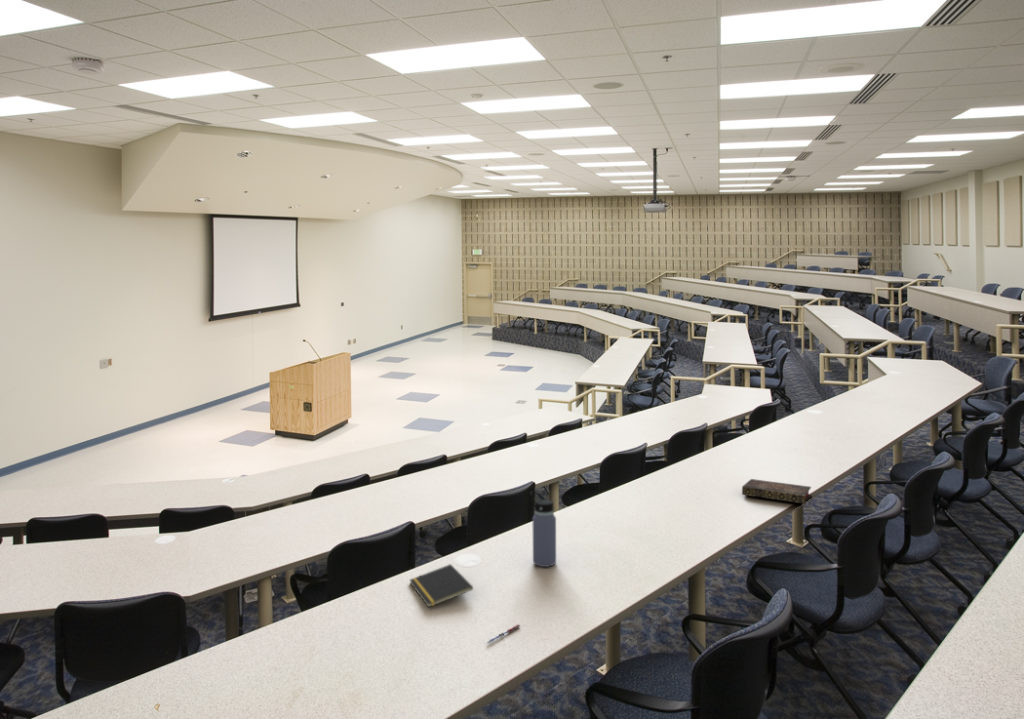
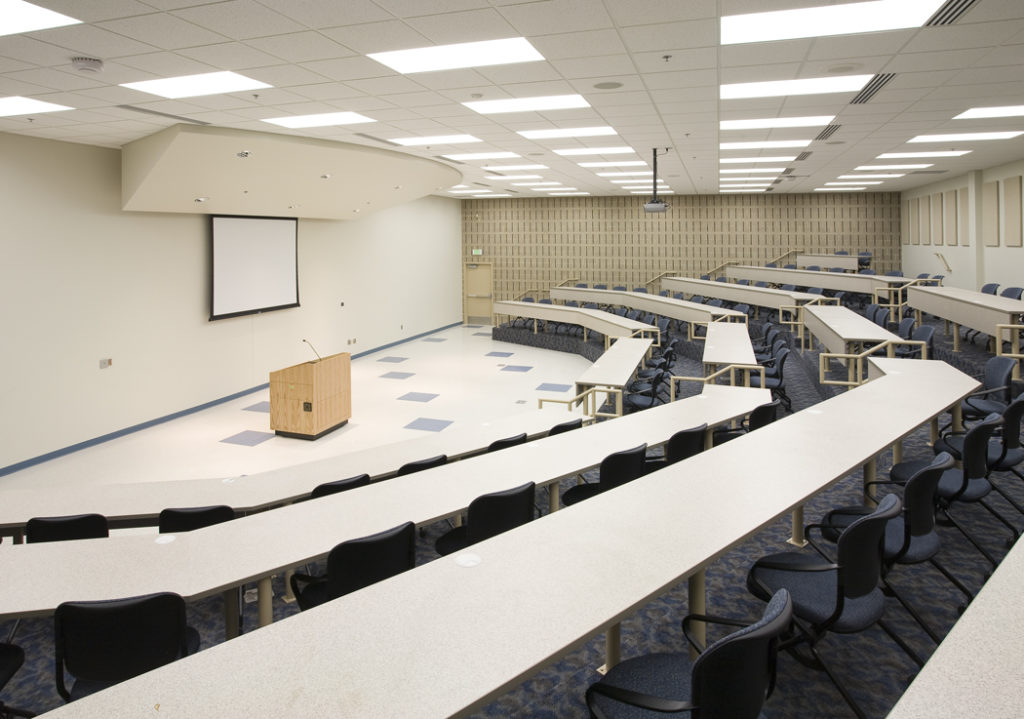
- water bottle [529,490,557,568]
- pen [486,623,521,644]
- notepad [409,563,474,608]
- book [741,478,812,505]
